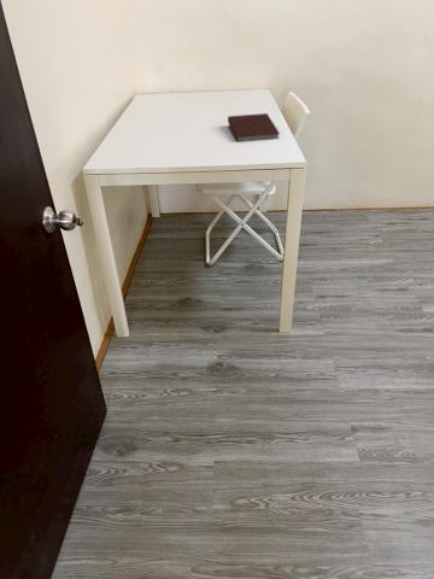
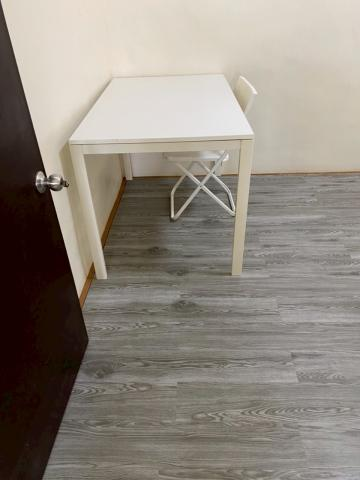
- notebook [227,112,281,144]
